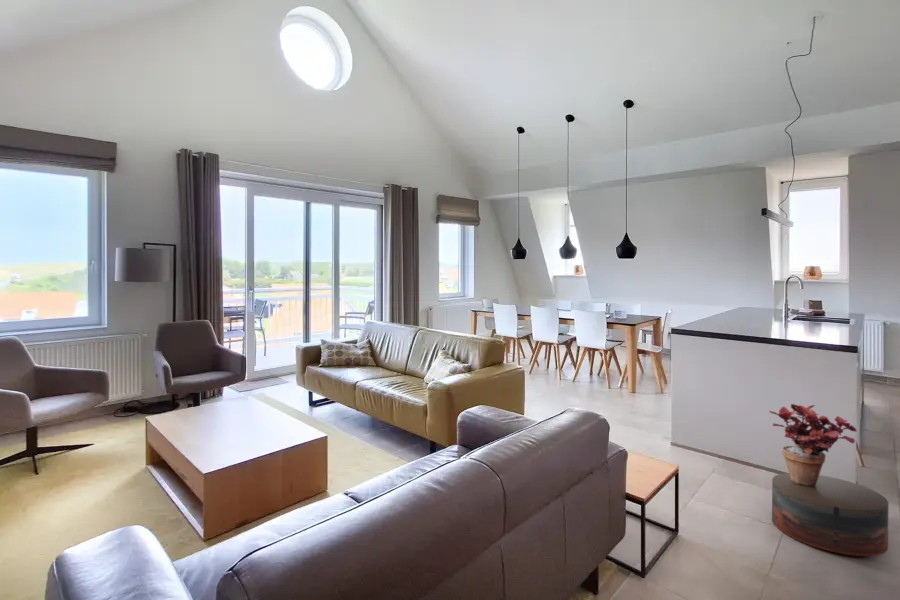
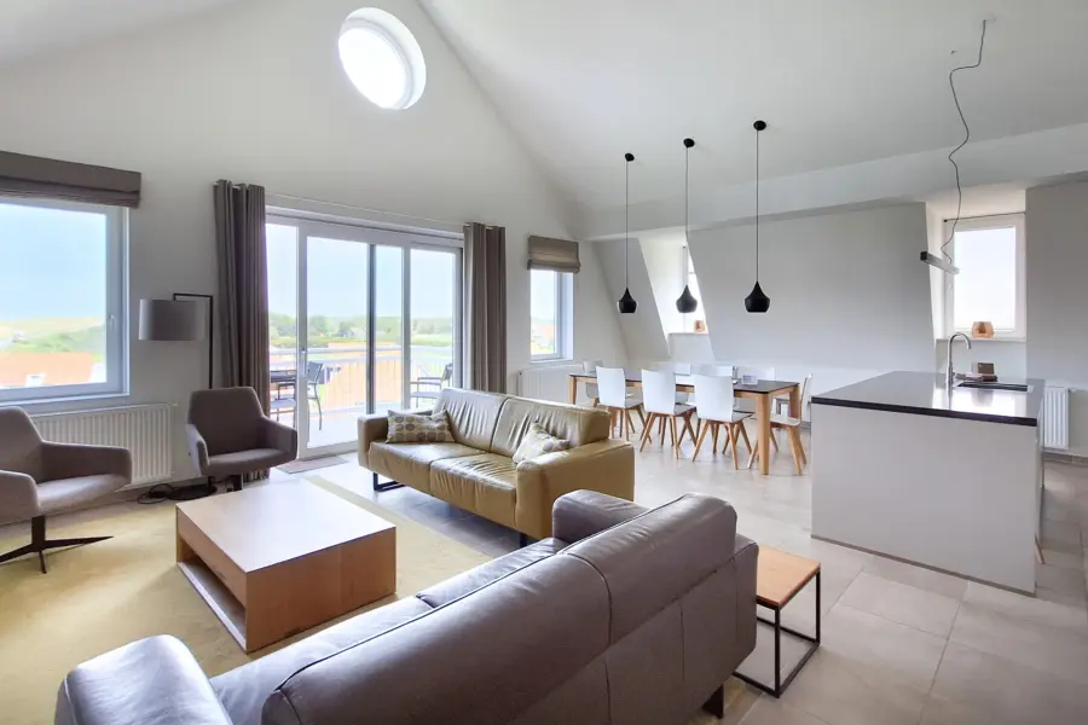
- potted plant [768,403,858,486]
- stool [771,472,889,557]
